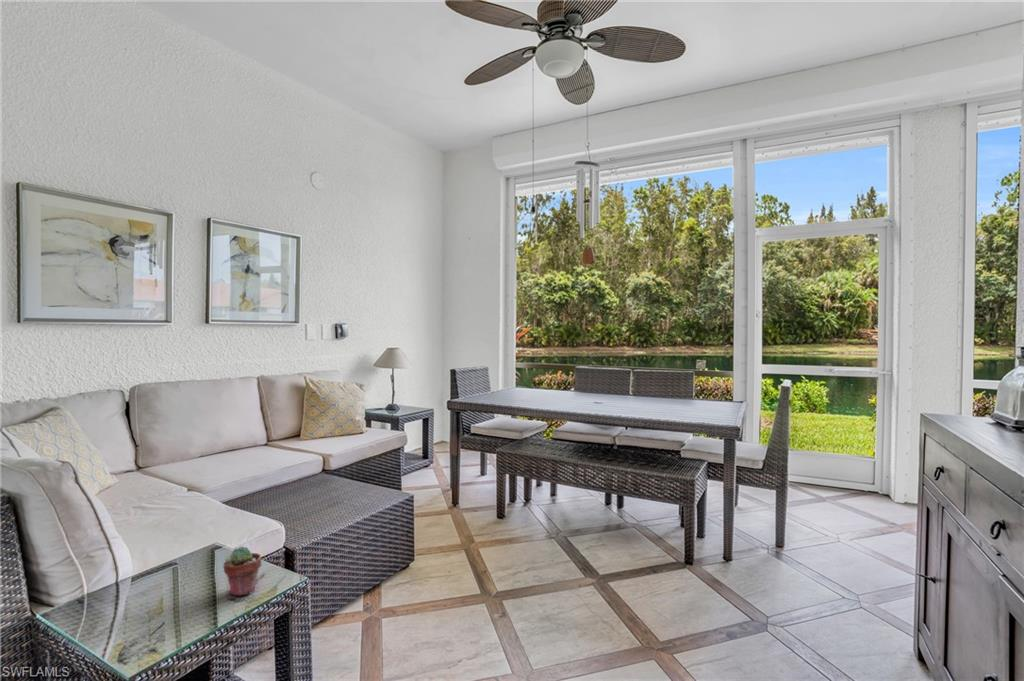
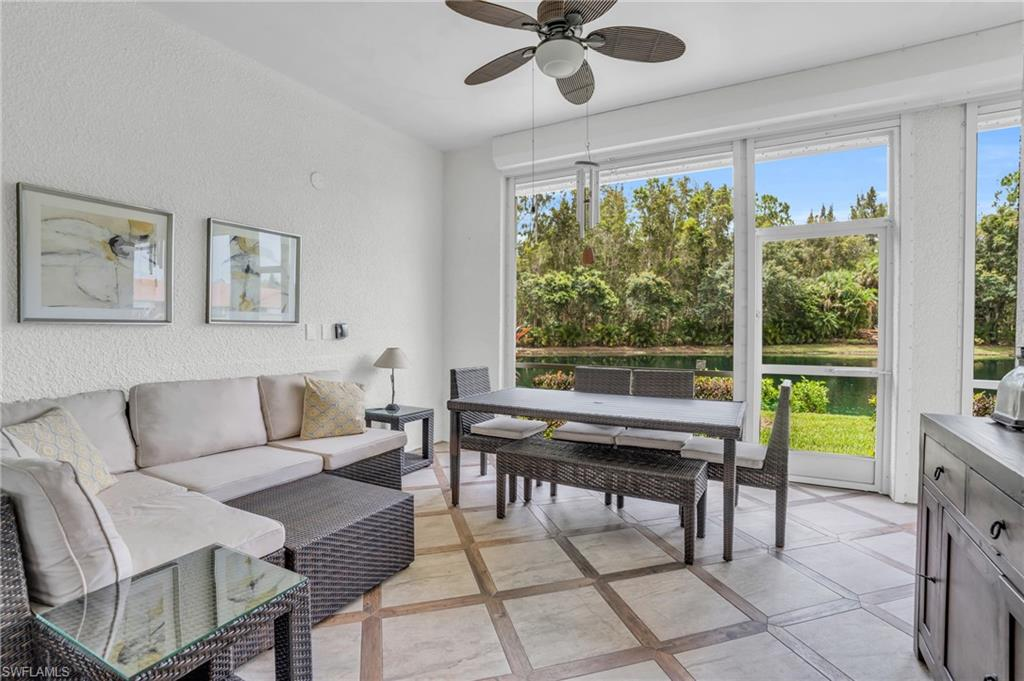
- potted succulent [223,545,263,597]
